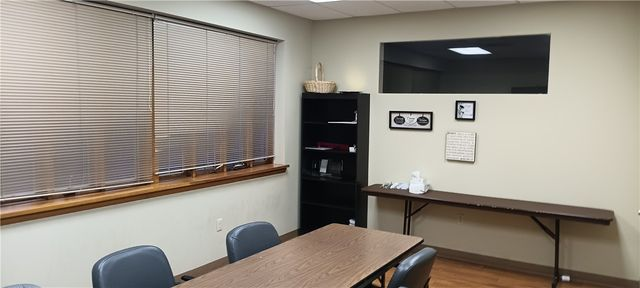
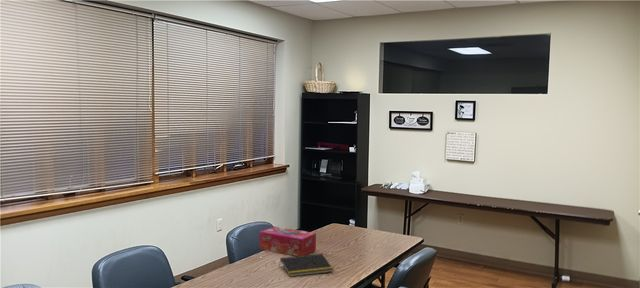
+ tissue box [258,226,317,257]
+ notepad [278,253,335,278]
